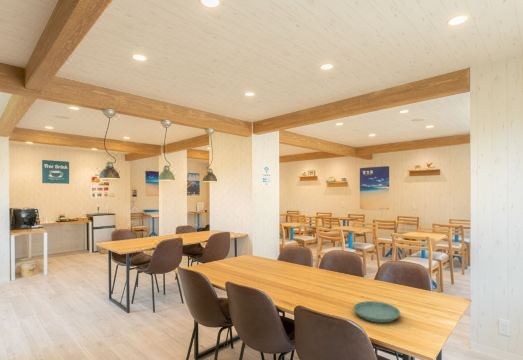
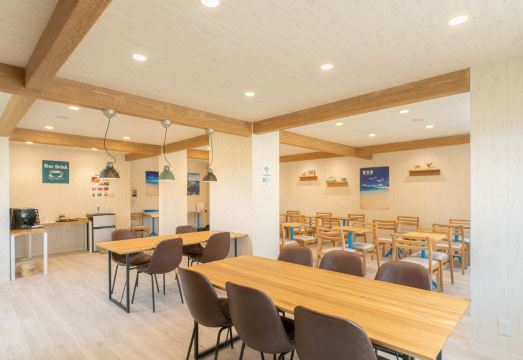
- saucer [353,300,401,324]
